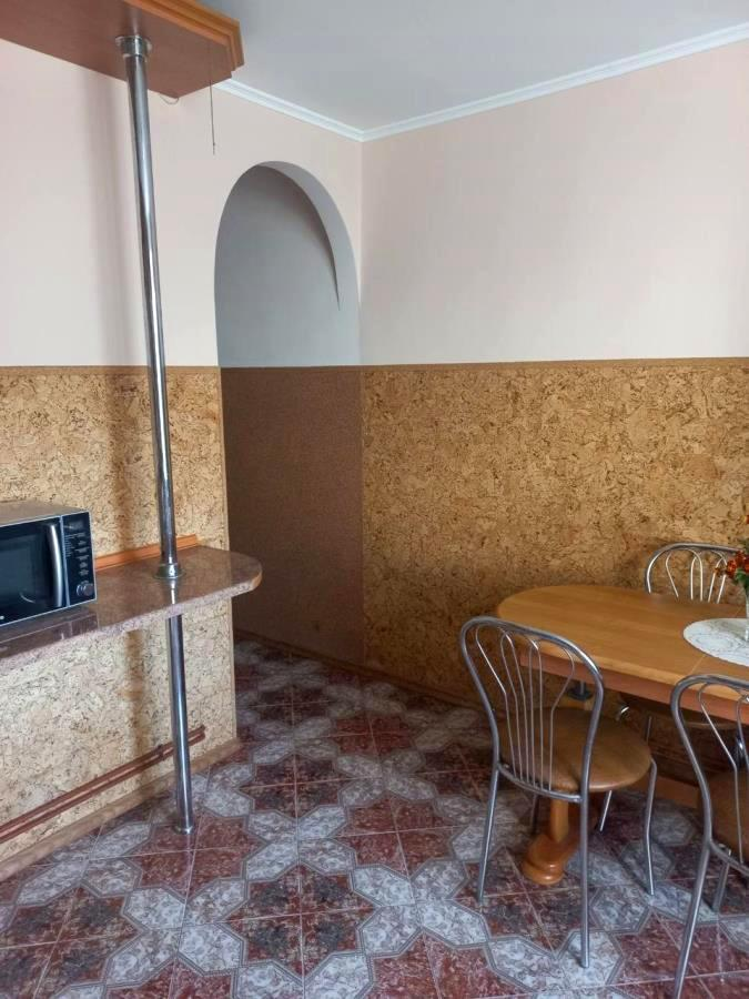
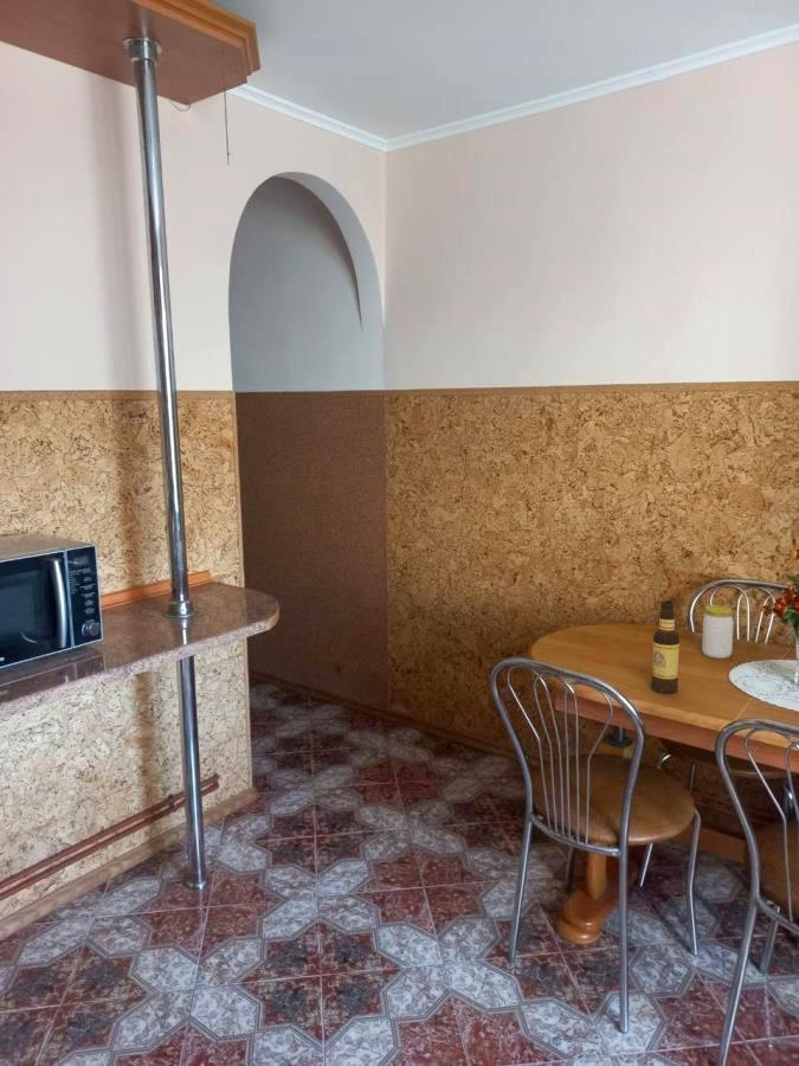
+ jar [701,604,735,660]
+ bottle [650,601,681,695]
